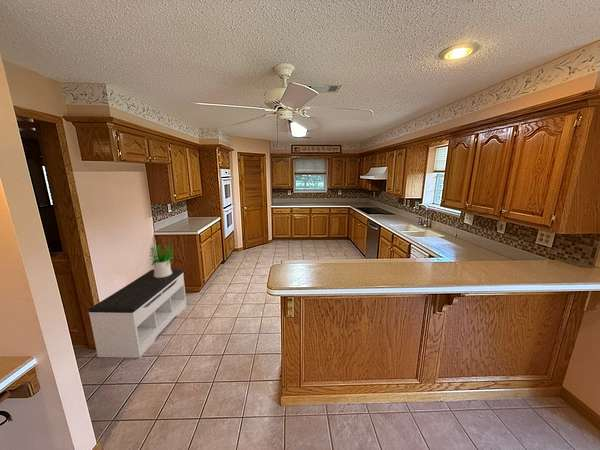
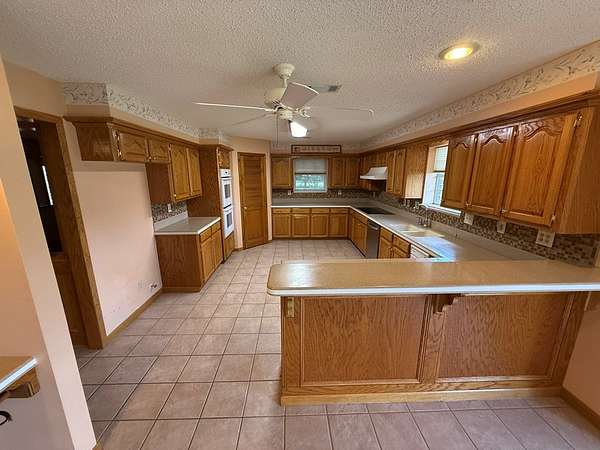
- bench [88,269,188,359]
- potted plant [148,244,175,278]
